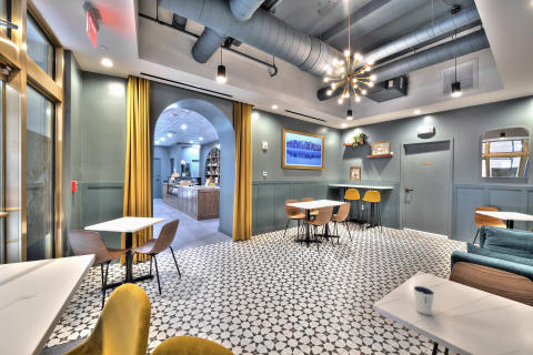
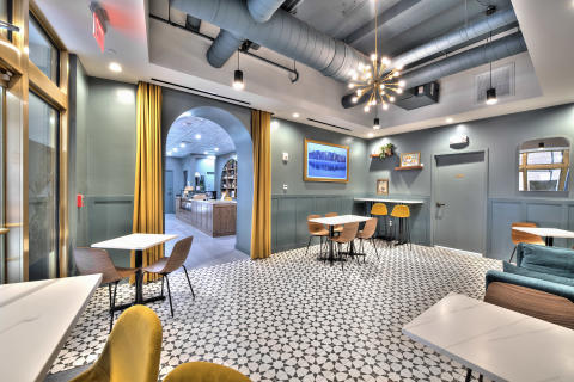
- dixie cup [412,285,435,316]
